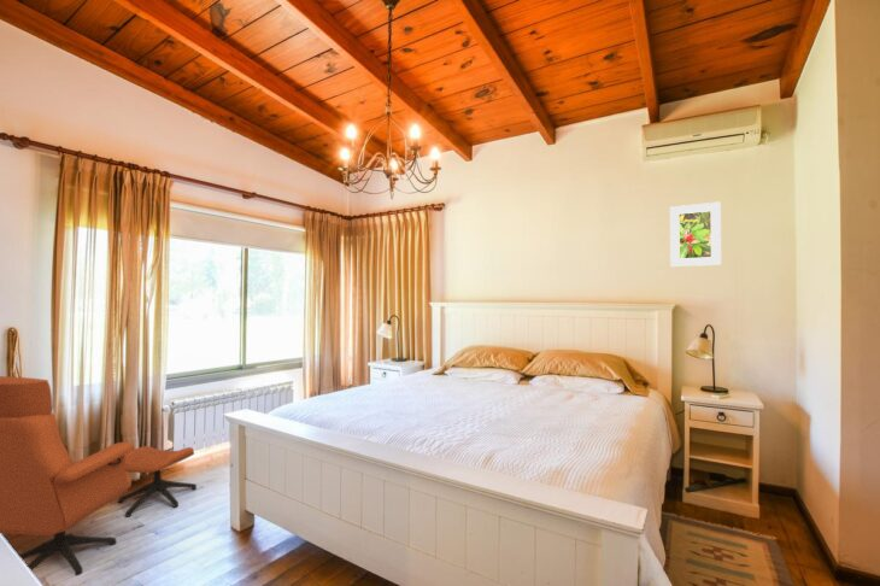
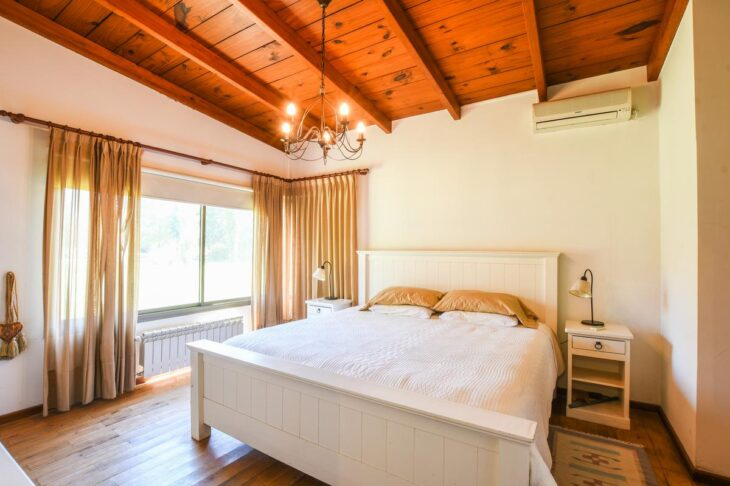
- armchair [0,375,198,576]
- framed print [669,200,722,268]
